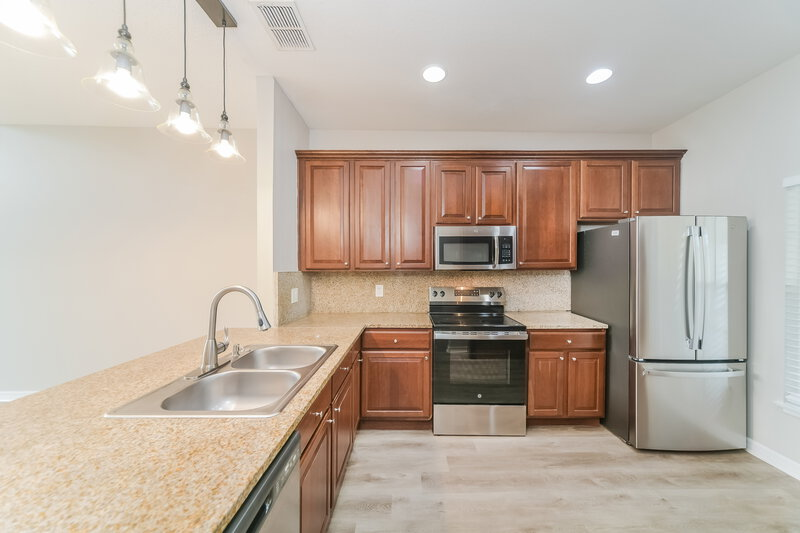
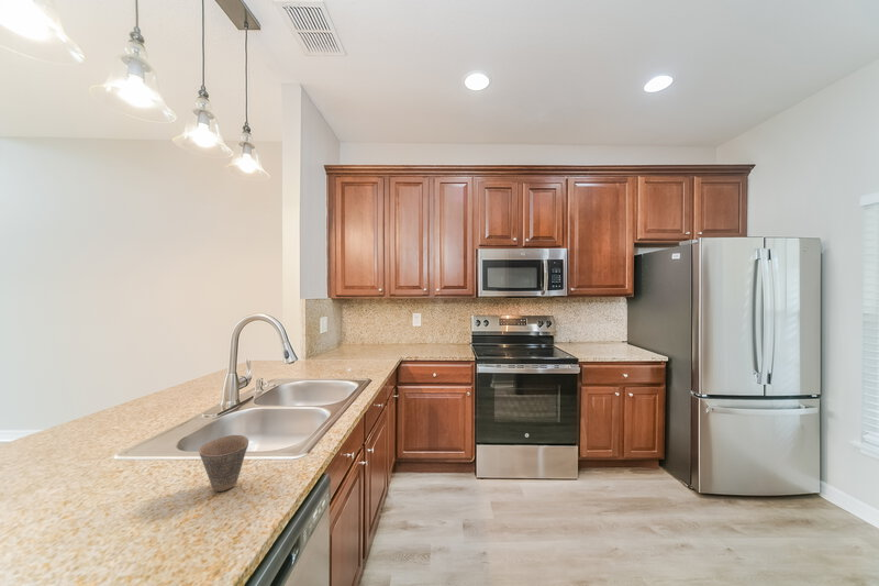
+ cup [198,434,249,493]
